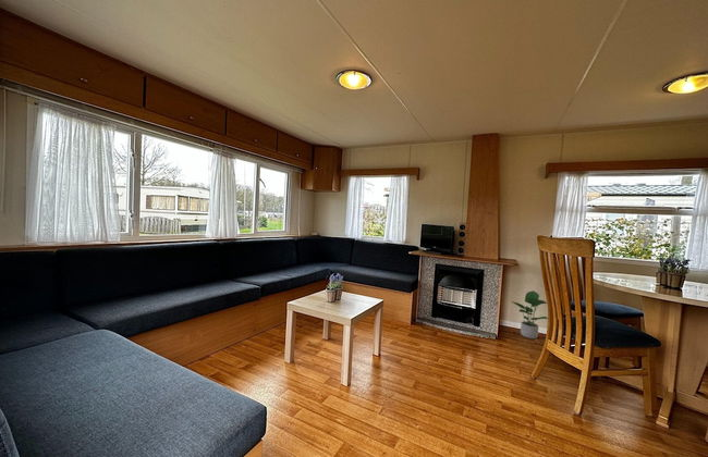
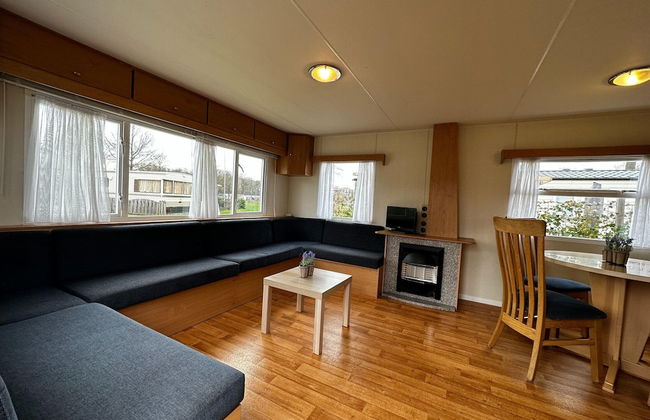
- potted plant [511,289,549,339]
